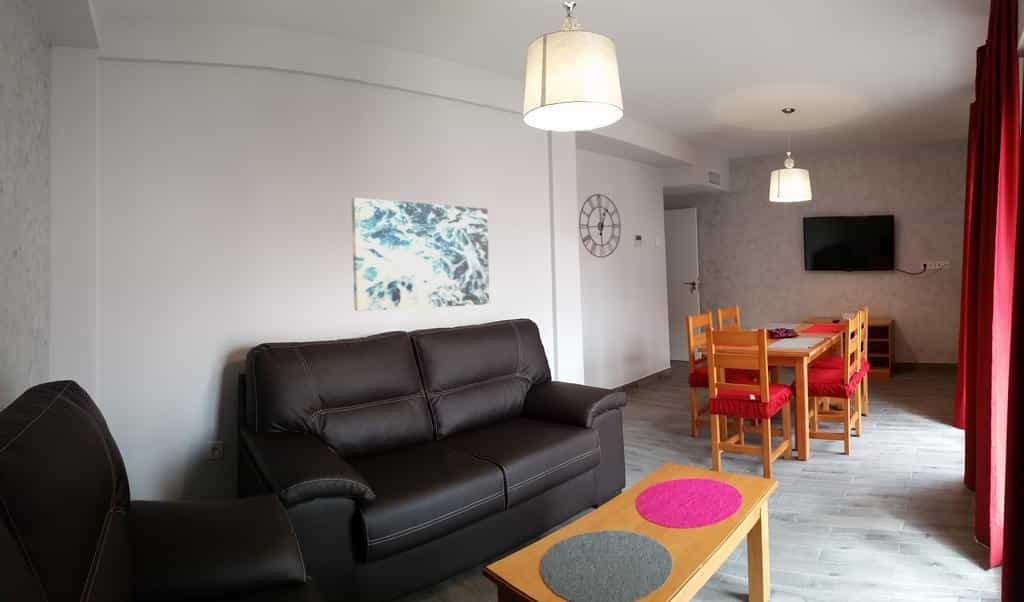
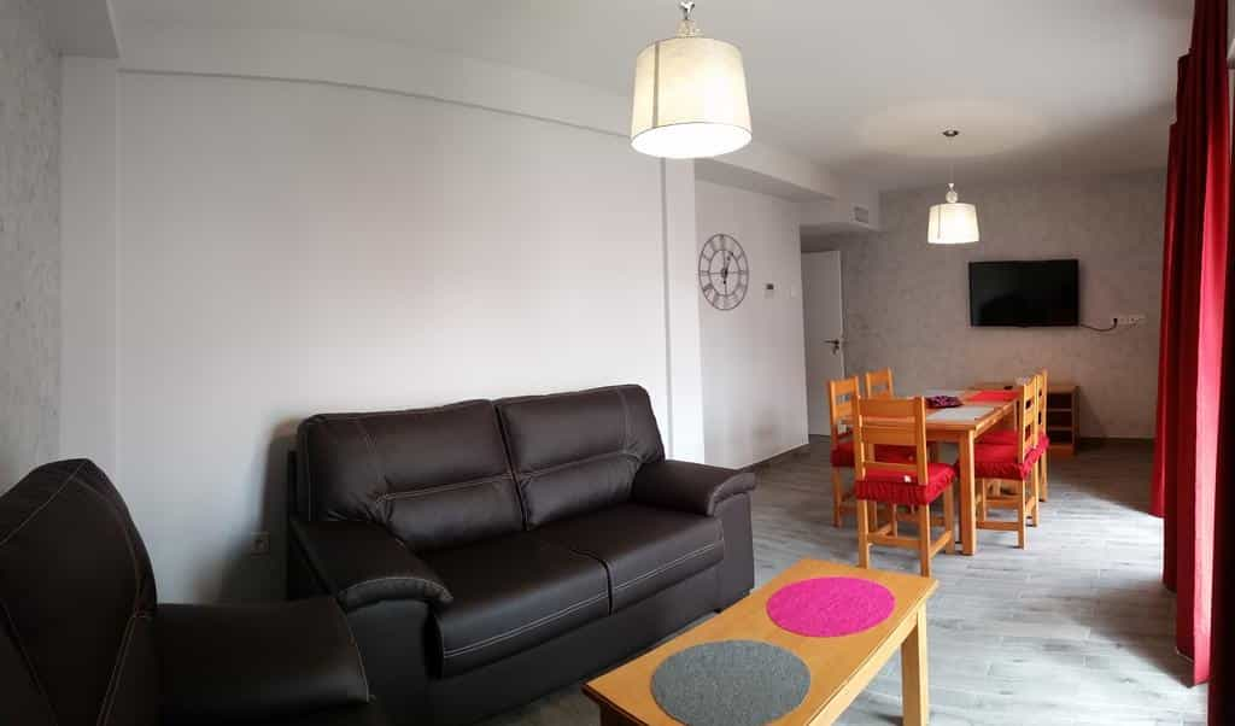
- wall art [351,197,490,312]
